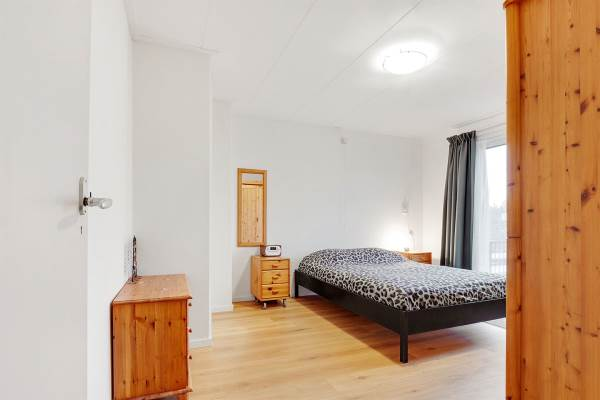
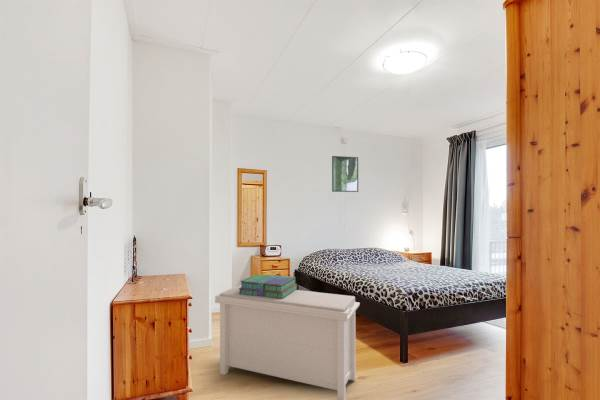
+ bench [214,284,361,400]
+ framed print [331,155,359,193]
+ stack of books [239,273,298,299]
